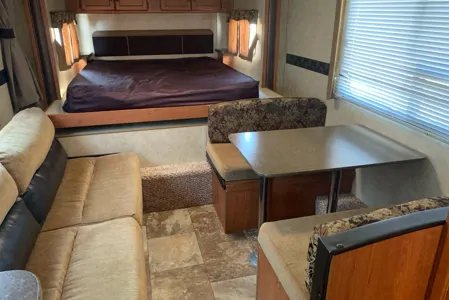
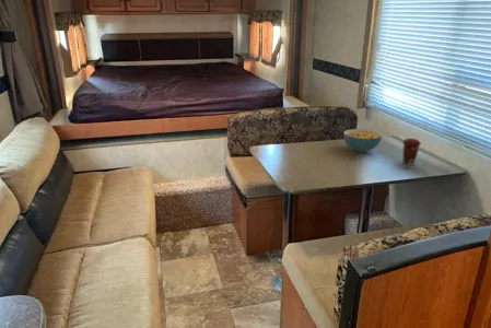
+ coffee cup [401,138,422,166]
+ cereal bowl [342,128,383,154]
